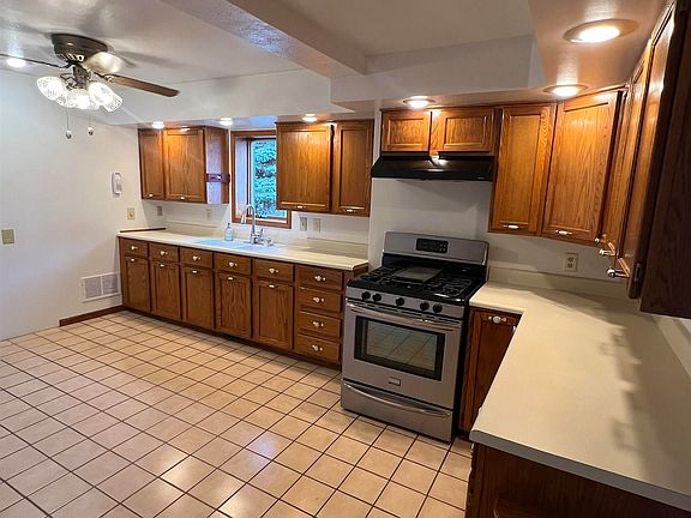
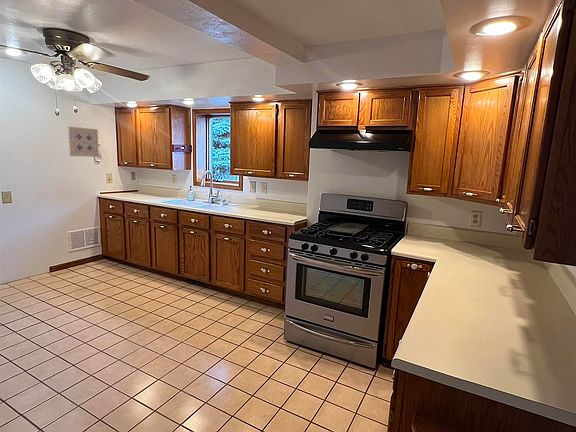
+ wall art [67,126,100,158]
